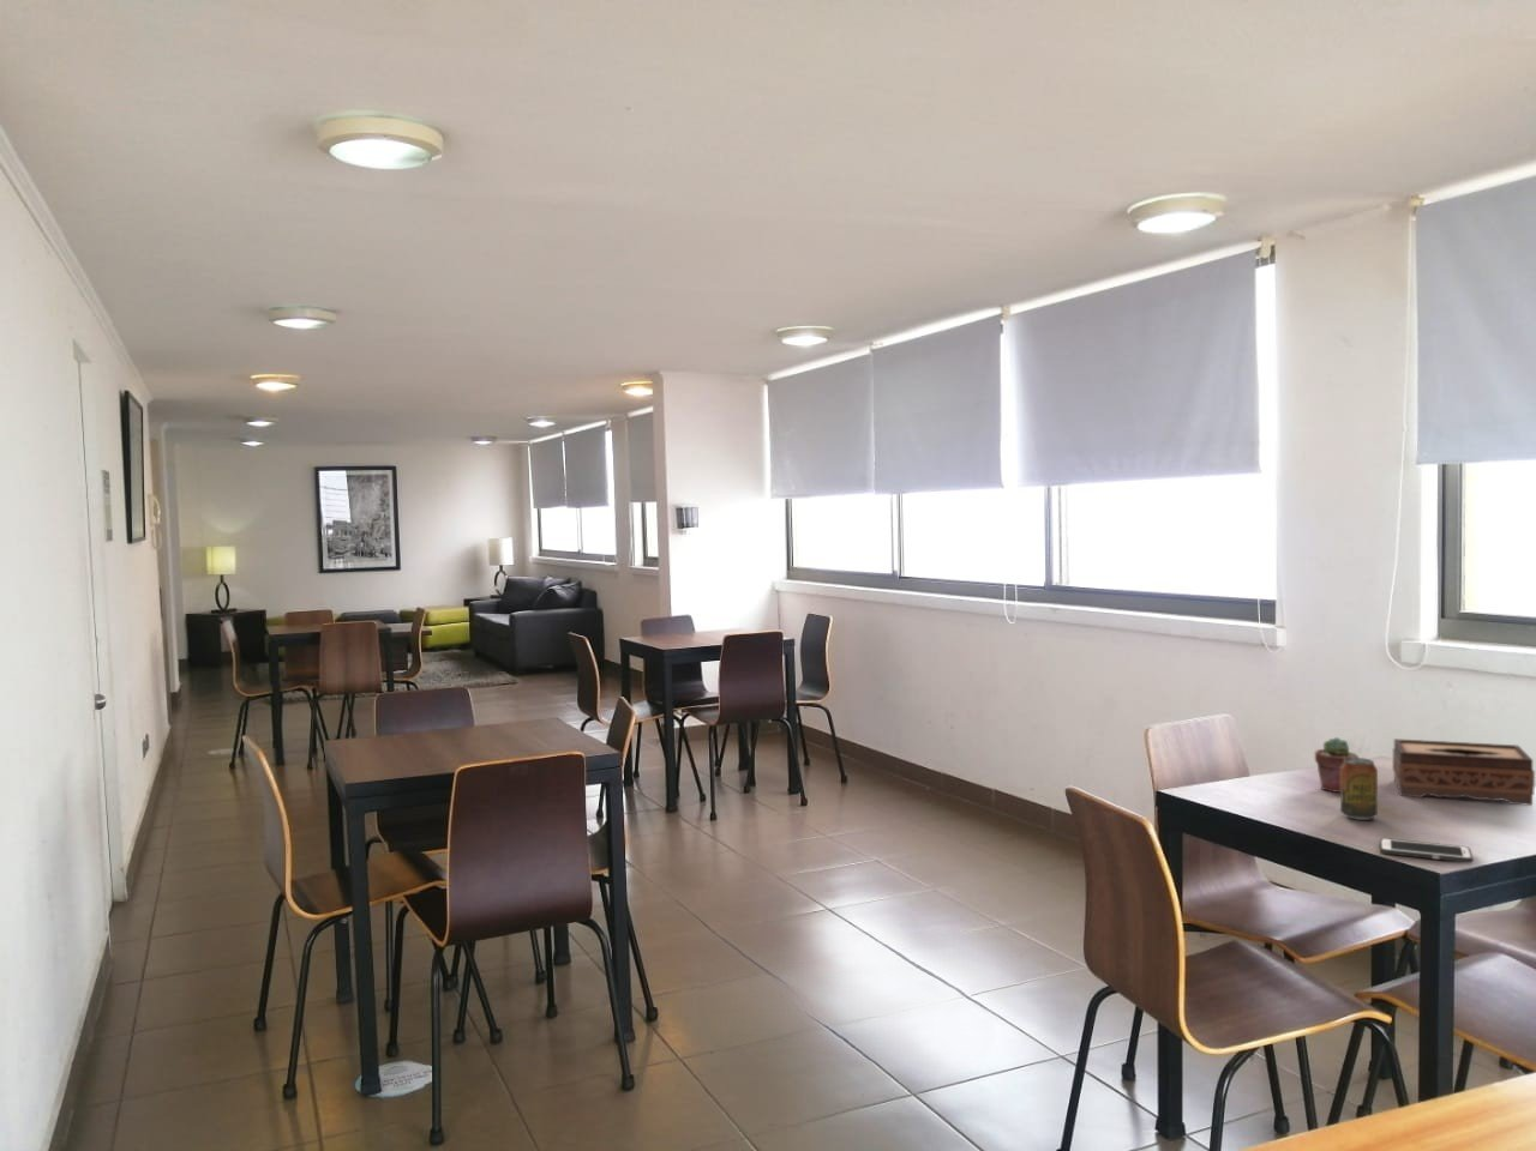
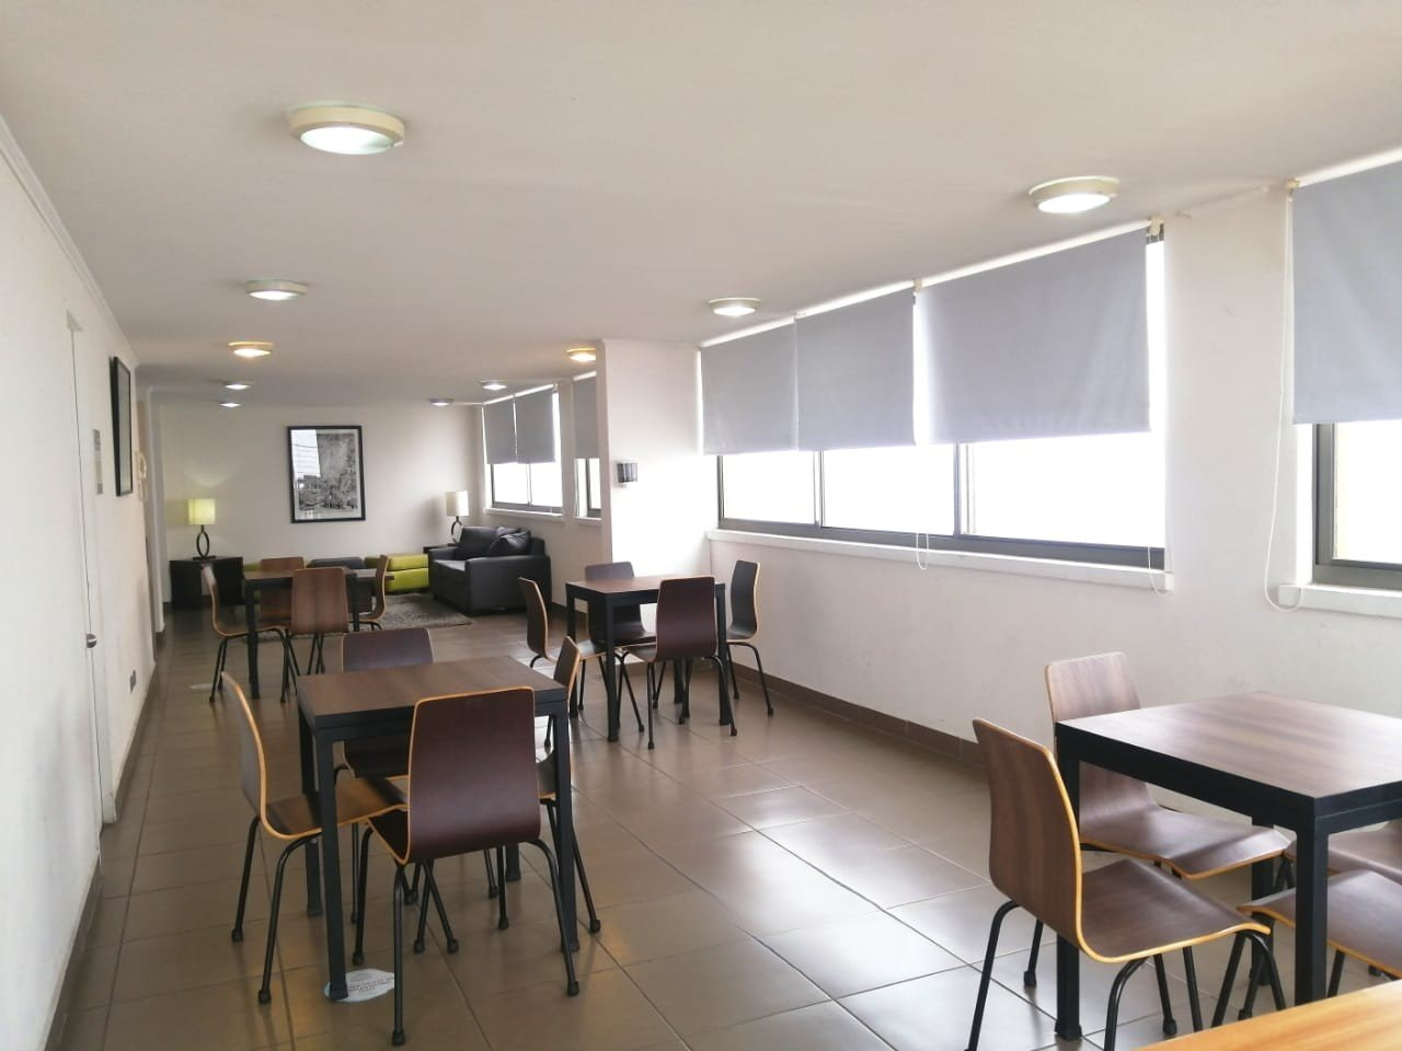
- beverage can [1339,757,1379,821]
- potted succulent [1313,736,1359,793]
- tissue box [1392,738,1536,806]
- cell phone [1379,837,1473,863]
